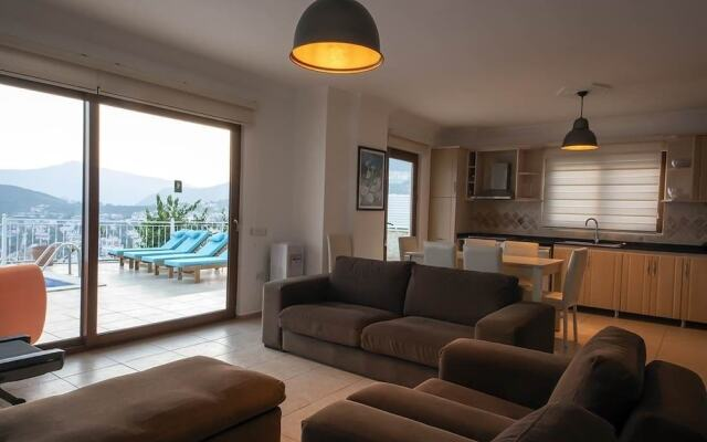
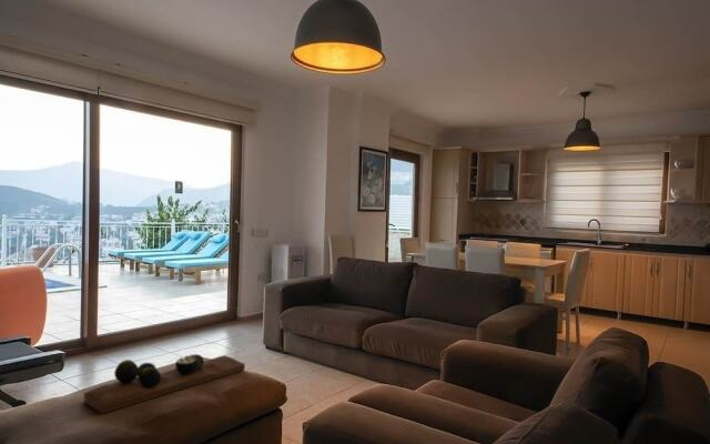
+ decorative tray [83,353,246,415]
